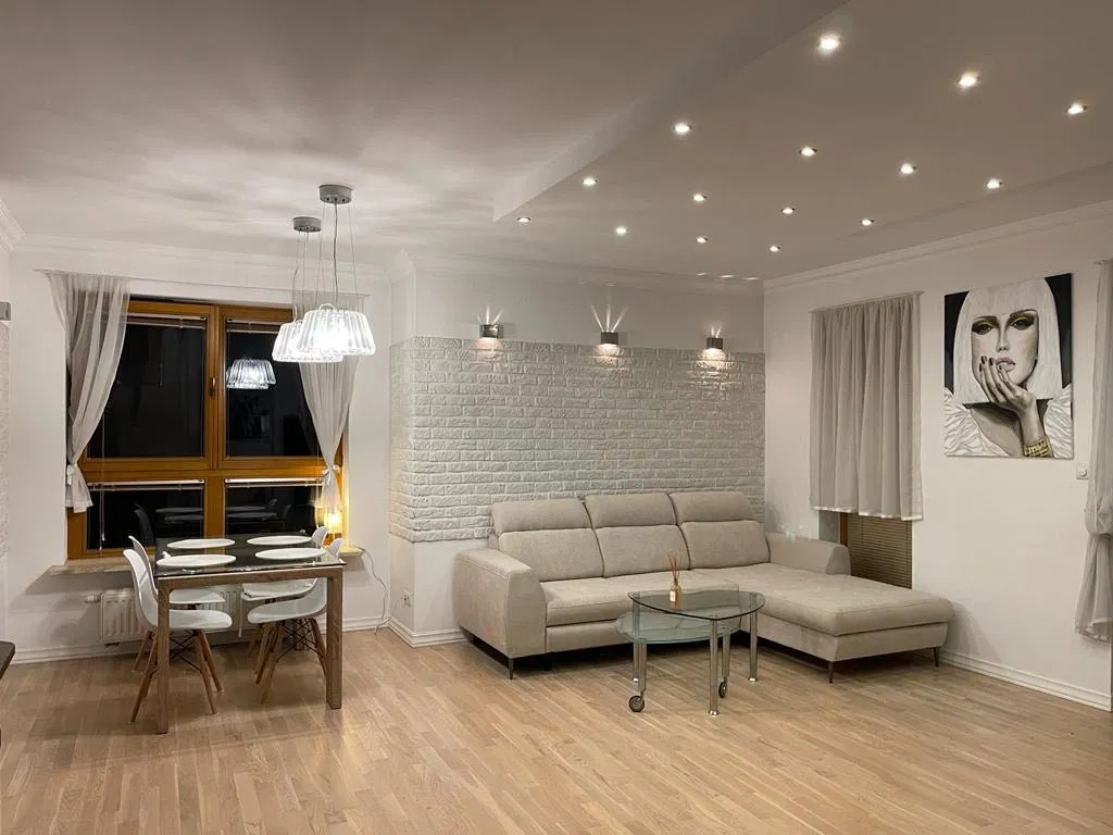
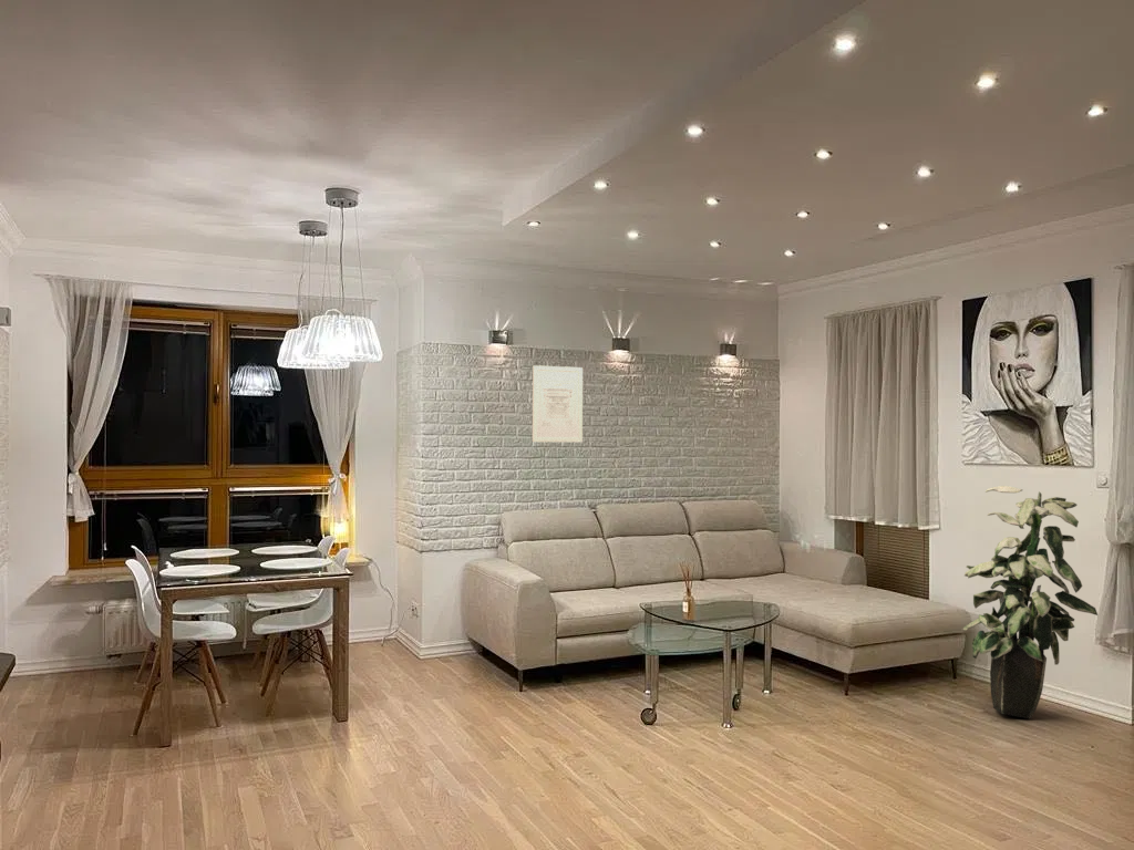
+ indoor plant [962,485,1099,719]
+ wall art [532,364,584,443]
